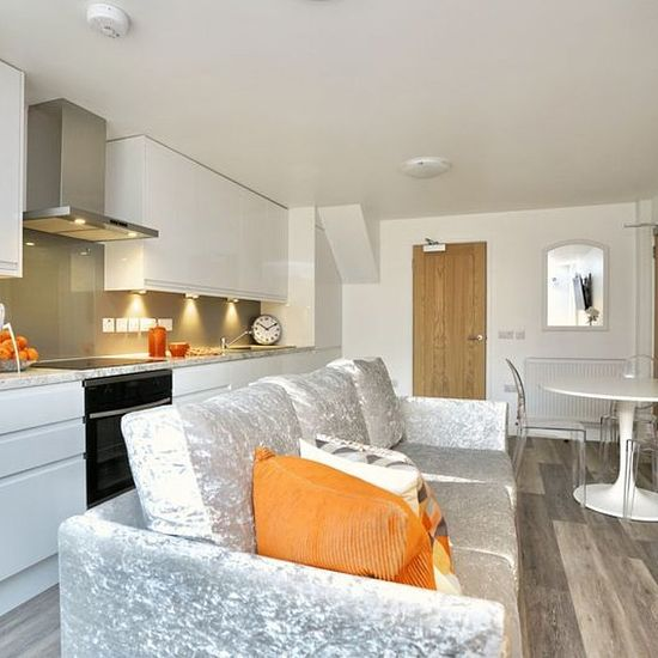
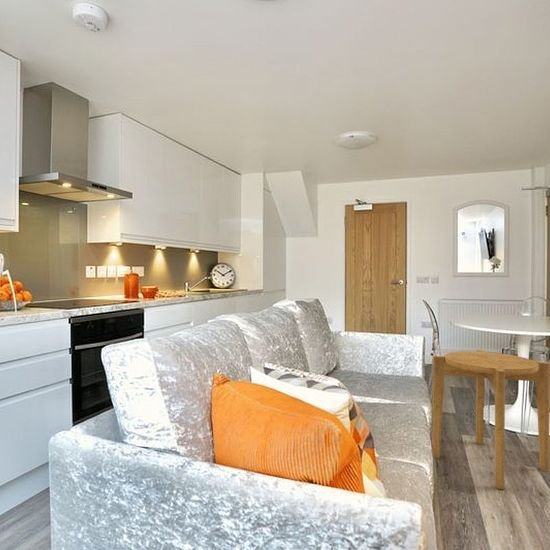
+ side table [432,349,550,490]
